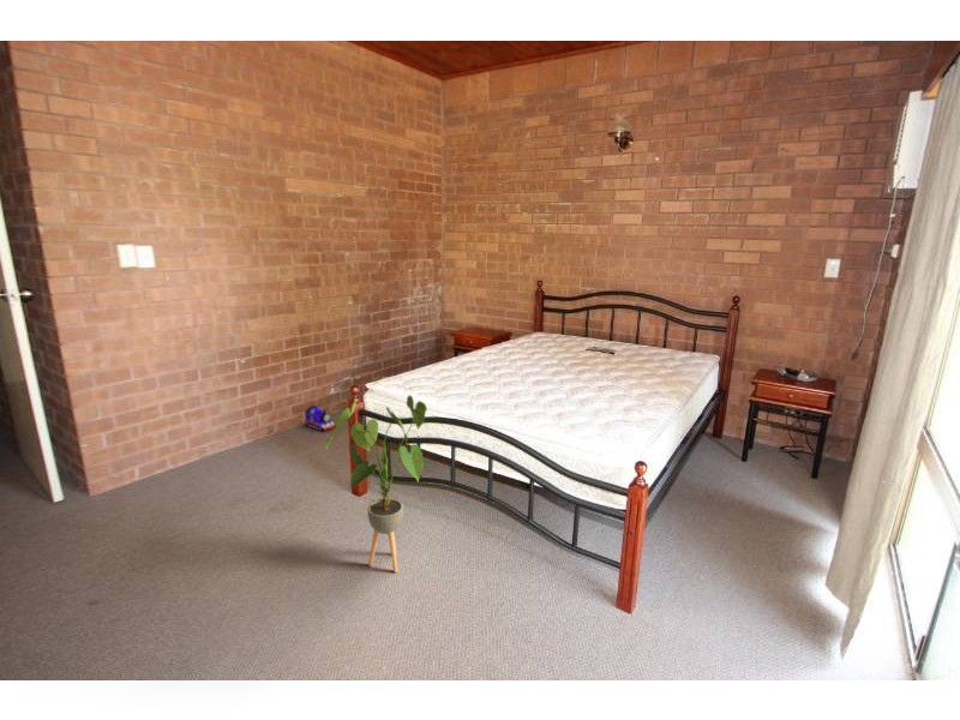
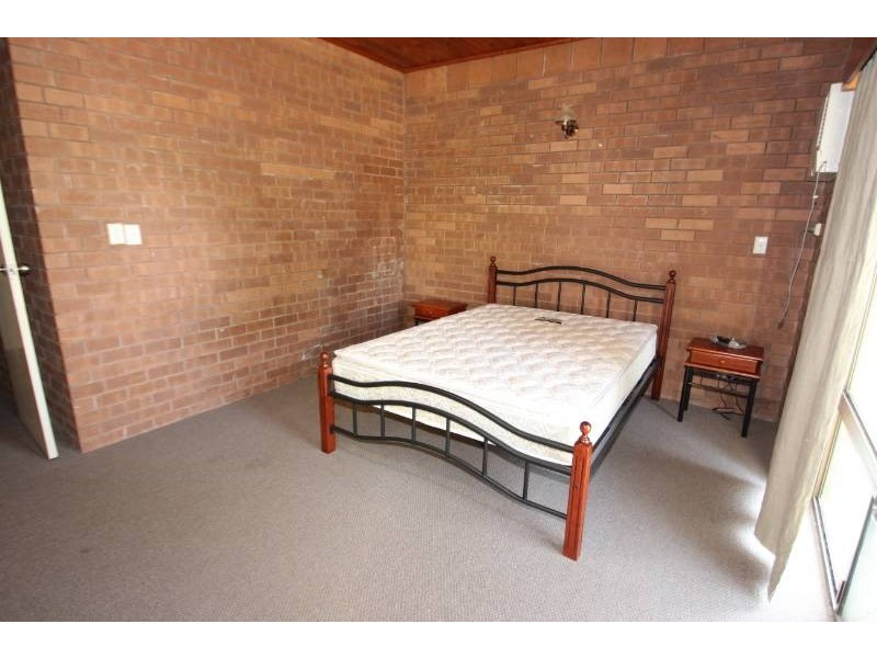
- house plant [324,395,428,574]
- toy train [304,404,337,432]
